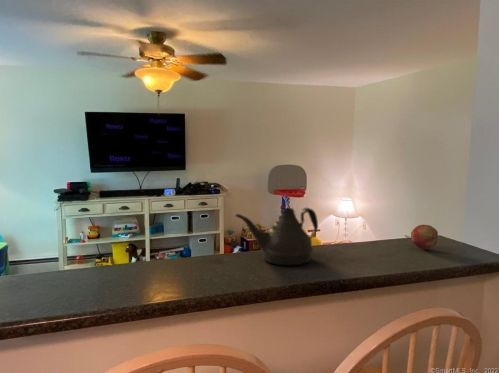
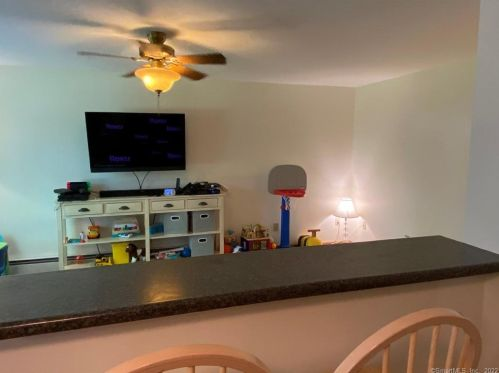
- teapot [234,207,319,266]
- fruit [410,224,439,250]
